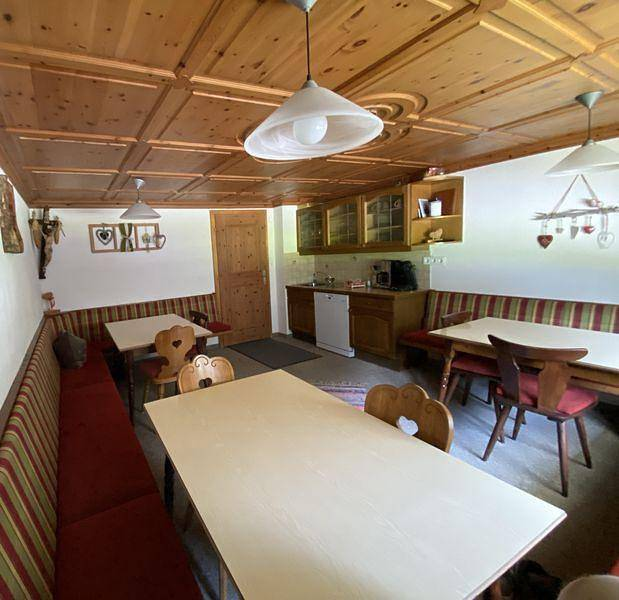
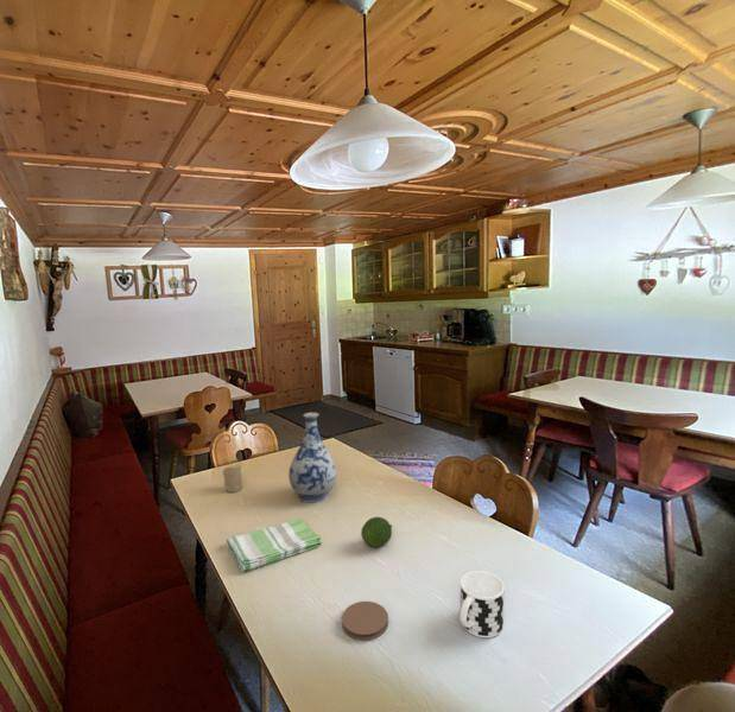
+ cup [458,570,505,638]
+ fruit [360,516,393,548]
+ coaster [341,600,389,642]
+ candle [222,462,243,494]
+ dish towel [224,517,322,573]
+ vase [287,412,338,503]
